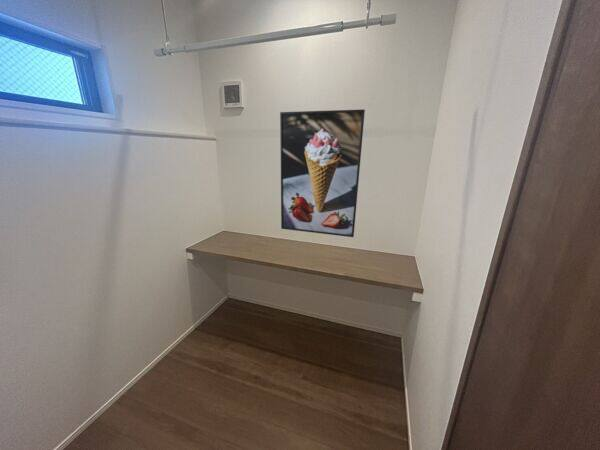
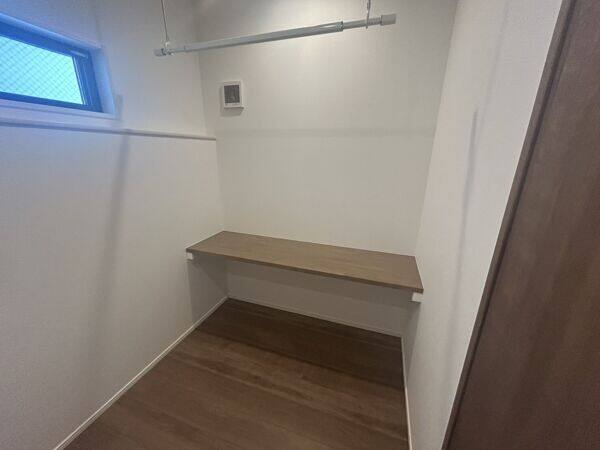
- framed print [279,108,366,238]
